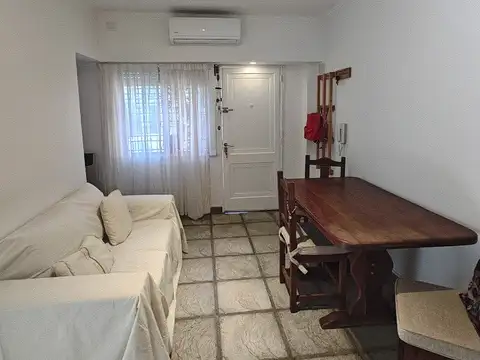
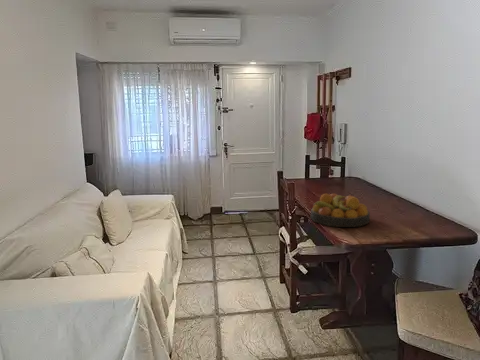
+ fruit bowl [310,193,371,228]
